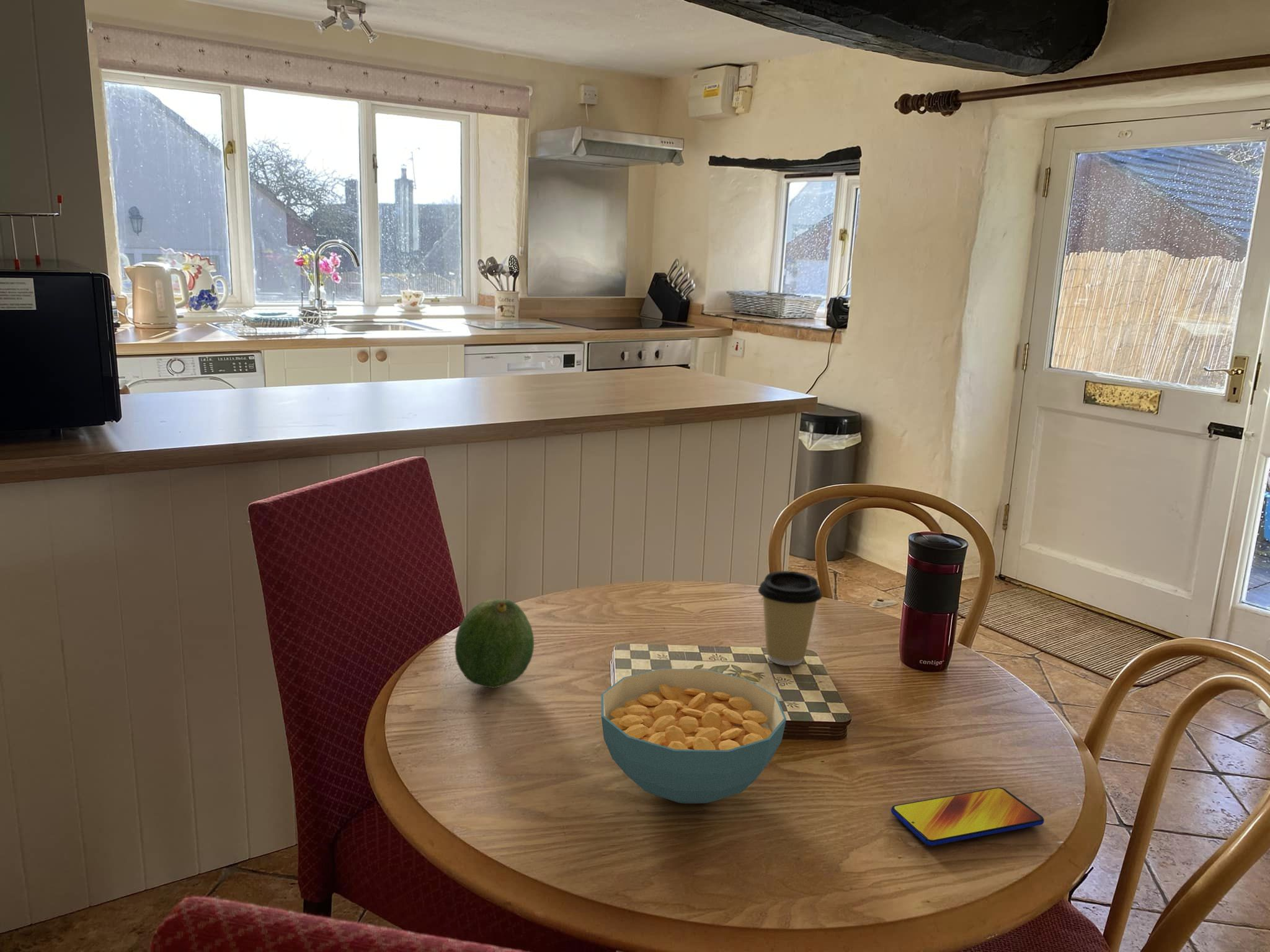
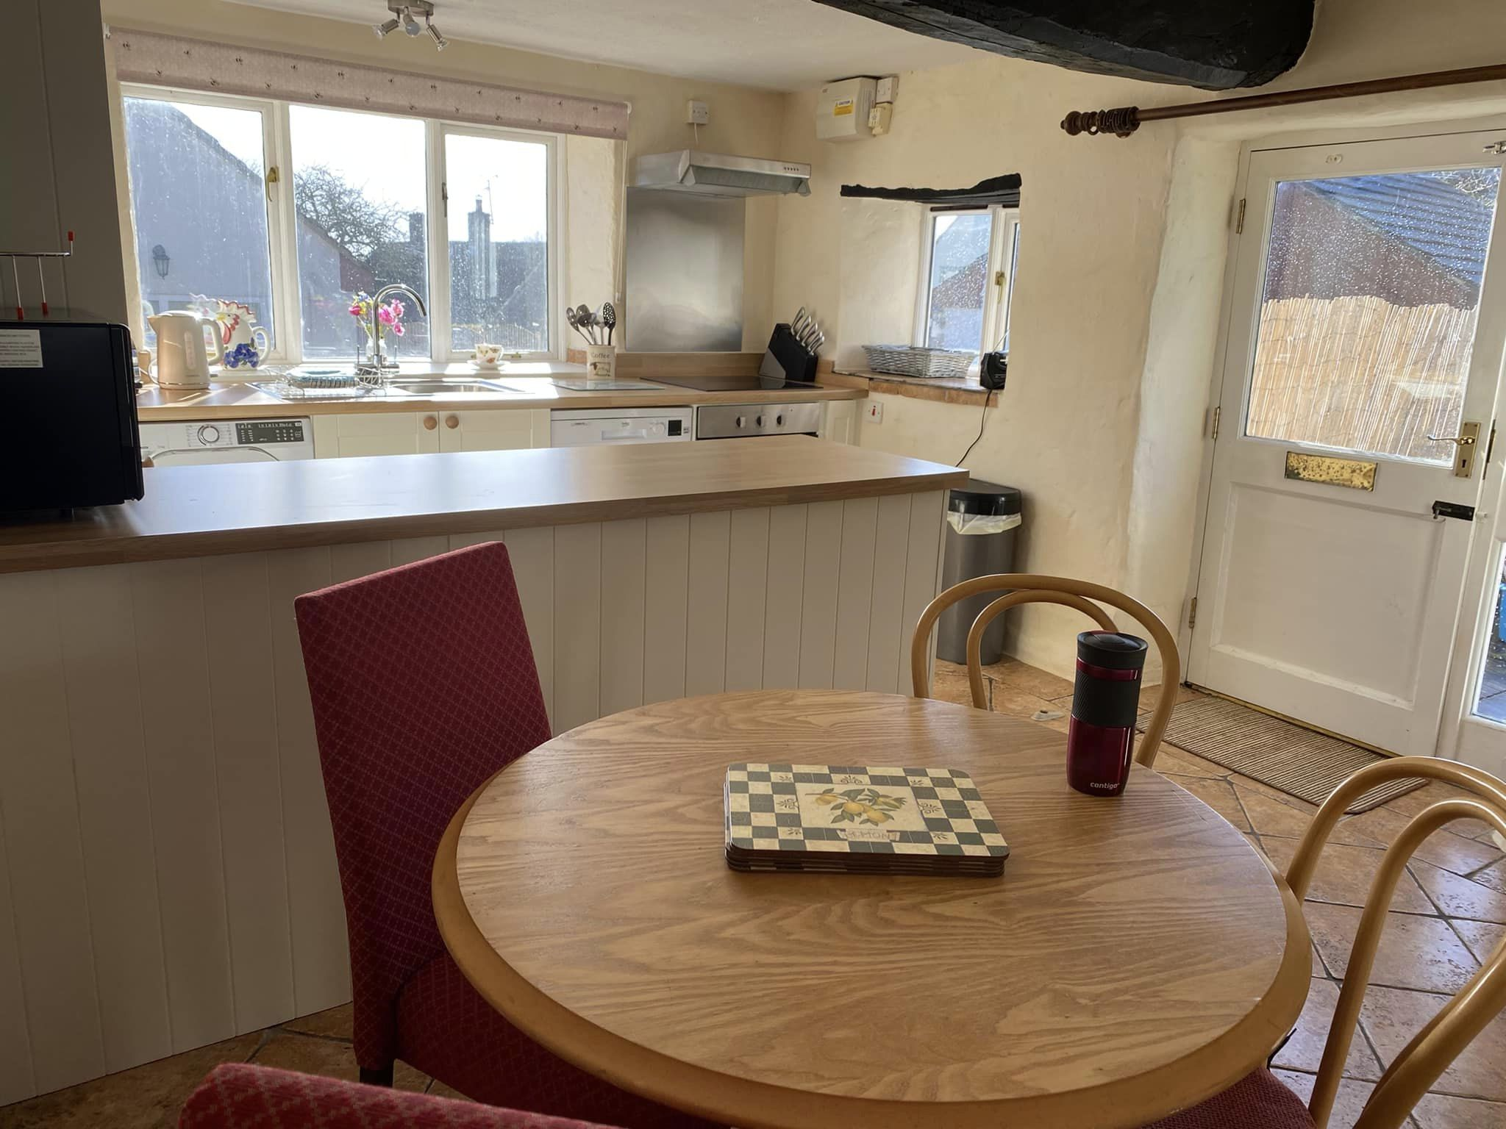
- smartphone [890,787,1045,847]
- coffee cup [757,570,823,666]
- cereal bowl [600,668,787,804]
- fruit [455,598,535,689]
